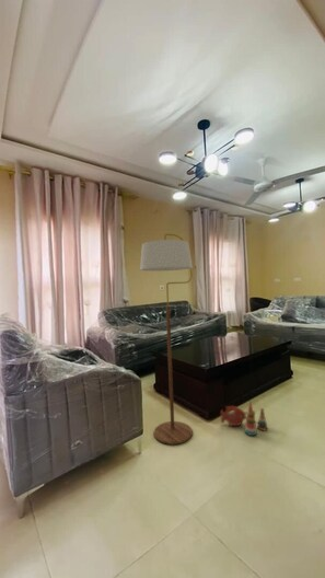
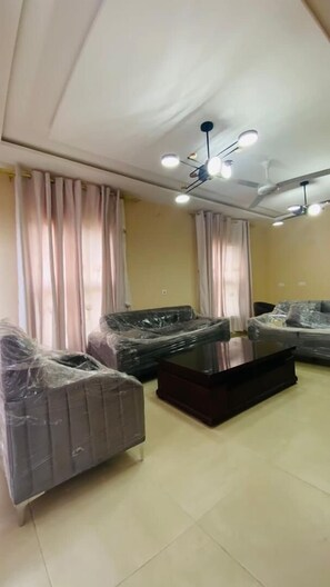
- floor lamp [139,232,194,446]
- stacking toy [220,401,268,437]
